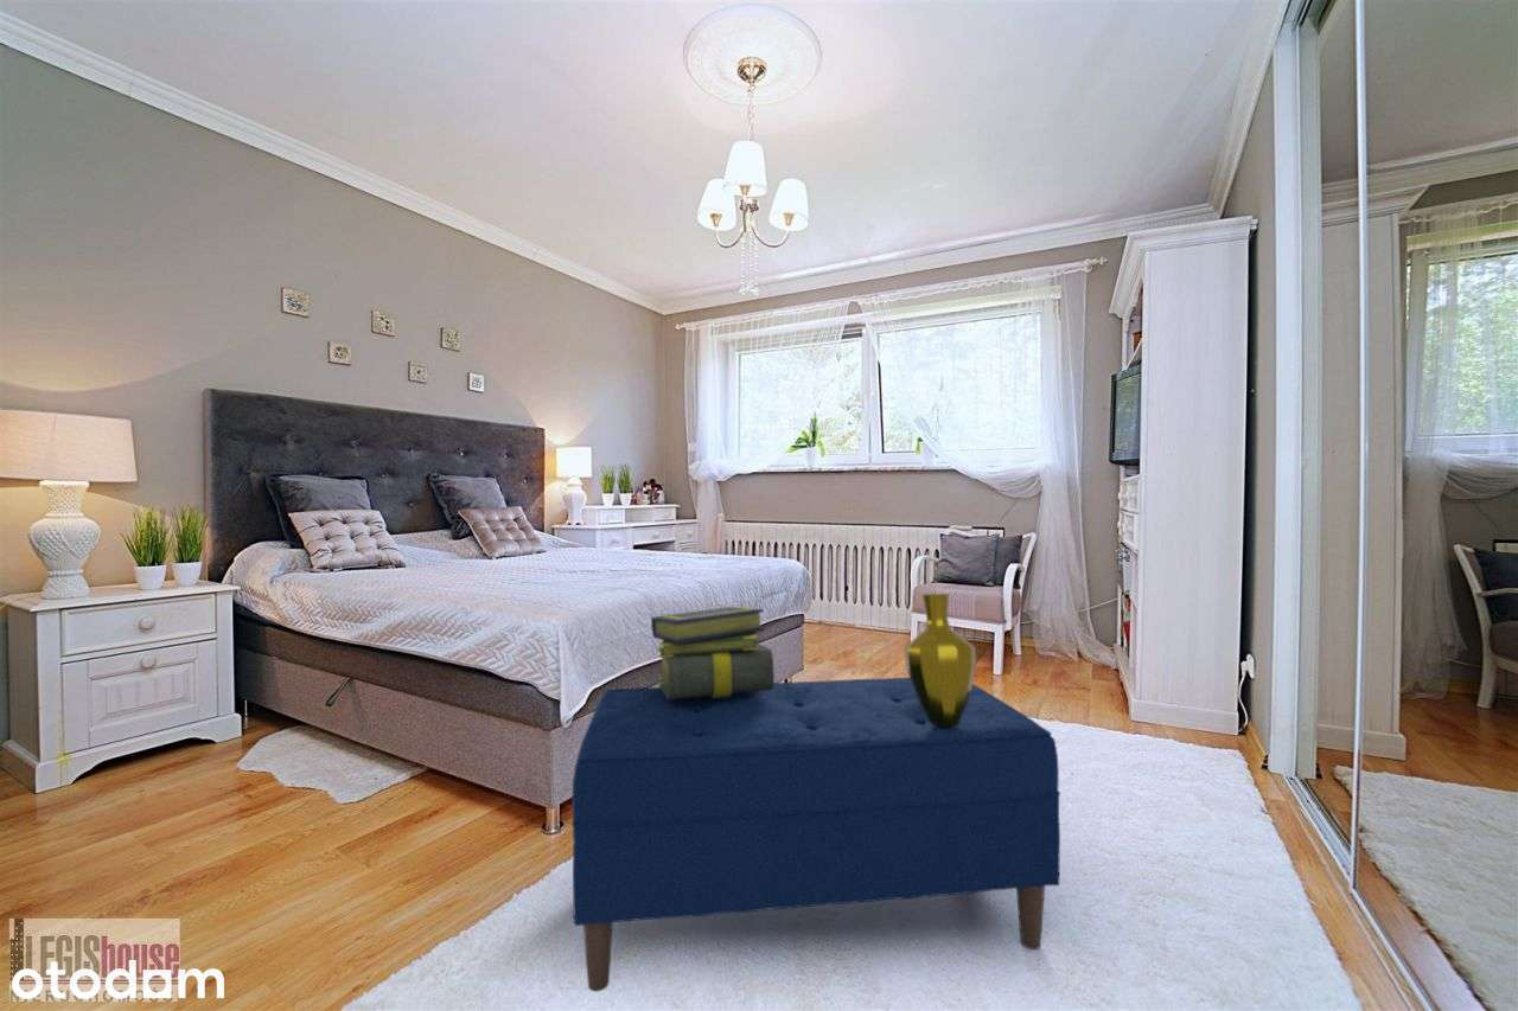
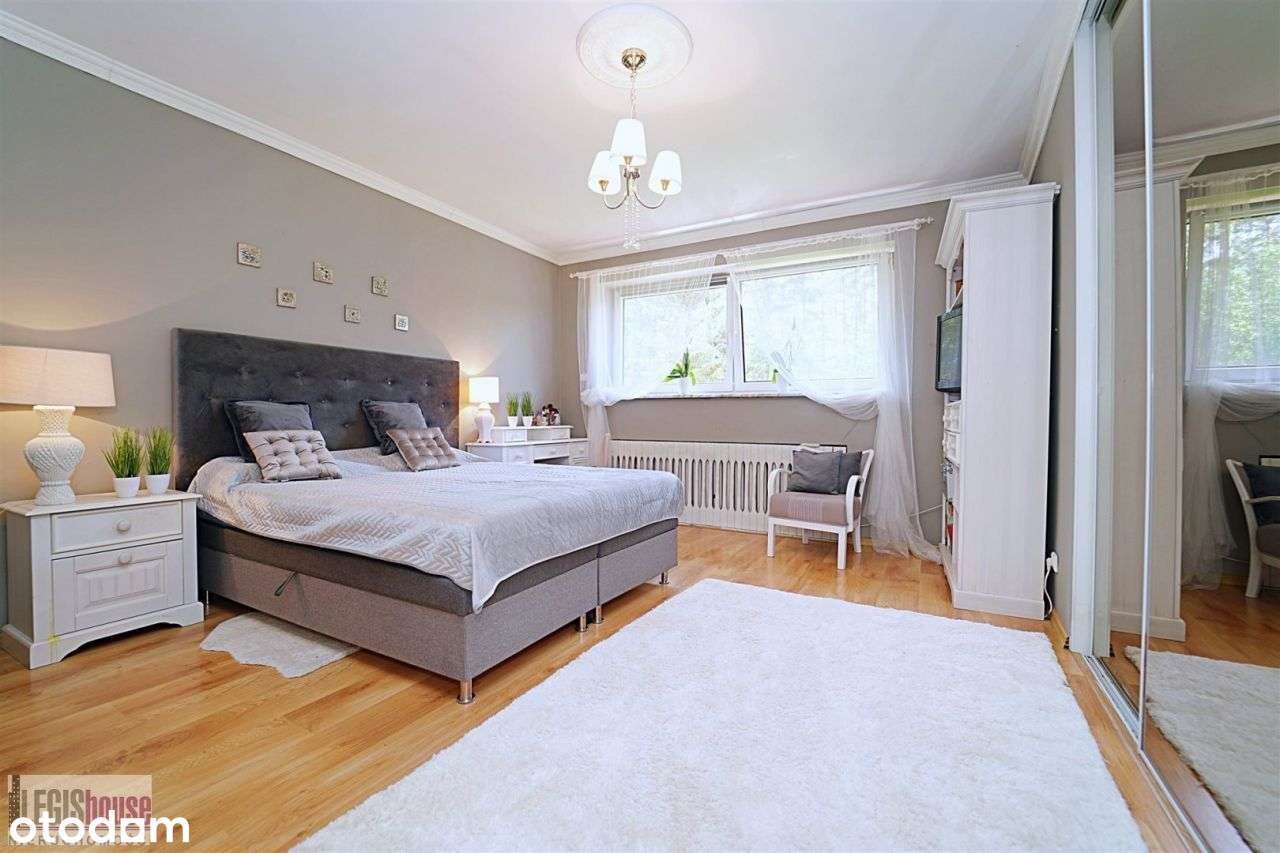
- vase [902,593,977,727]
- bench [570,677,1061,993]
- stack of books [650,606,776,699]
